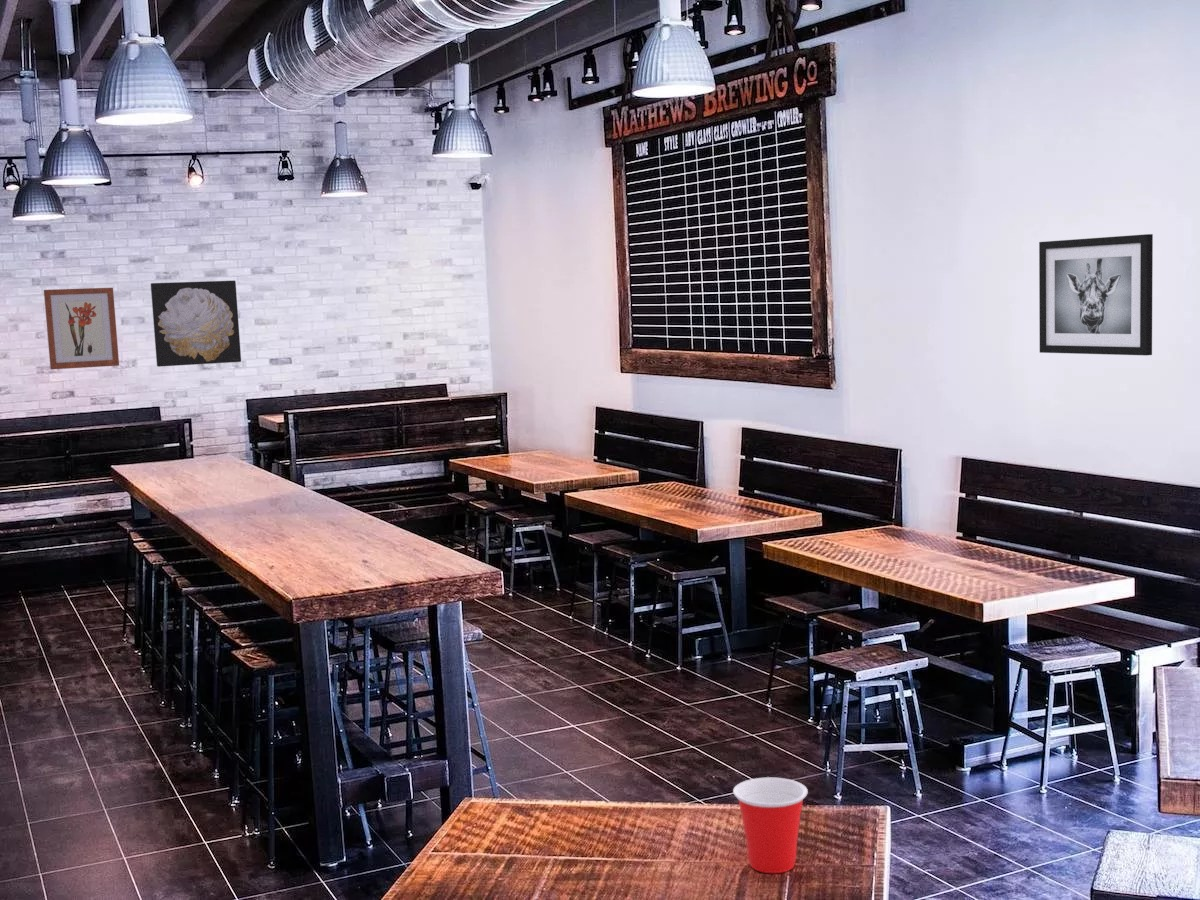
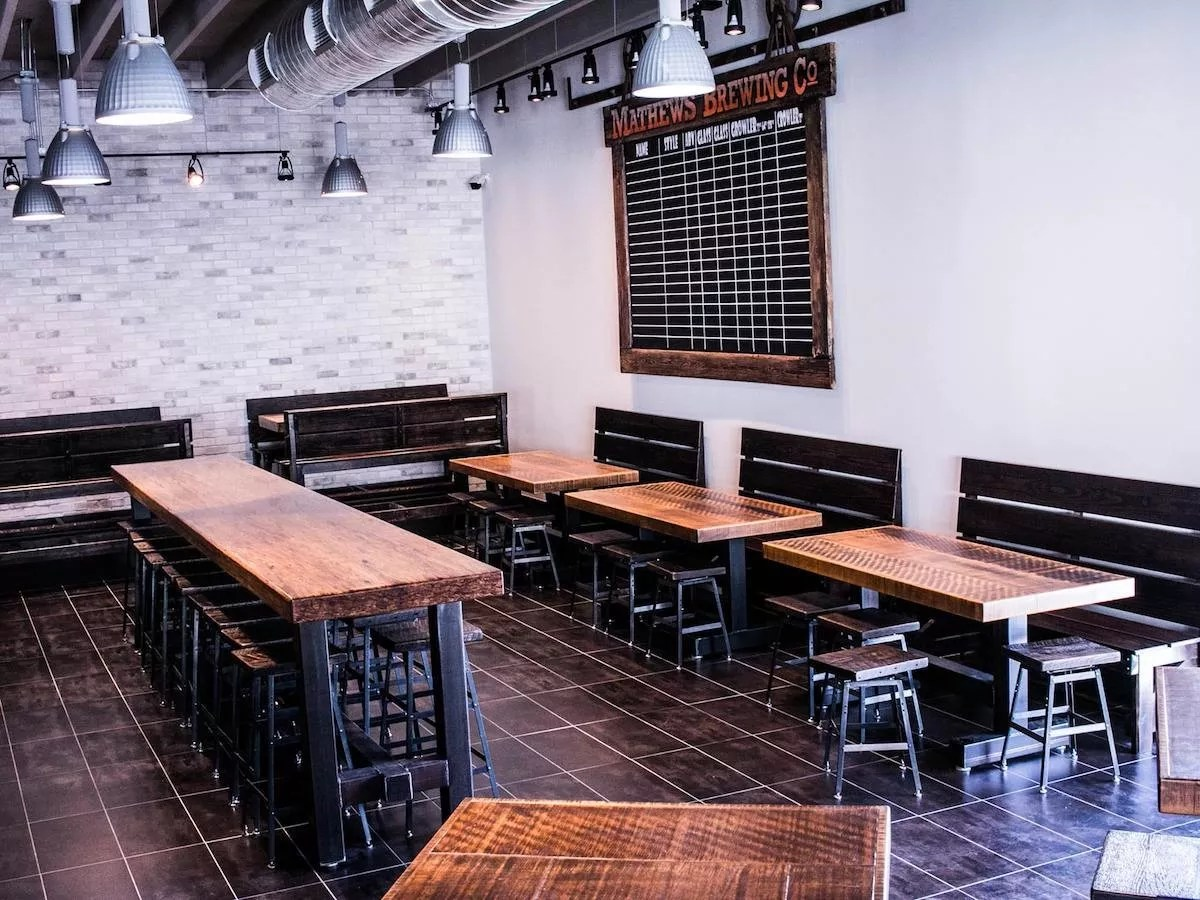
- wall art [150,280,242,368]
- wall art [1038,233,1154,356]
- cup [732,776,809,874]
- wall art [43,287,120,370]
